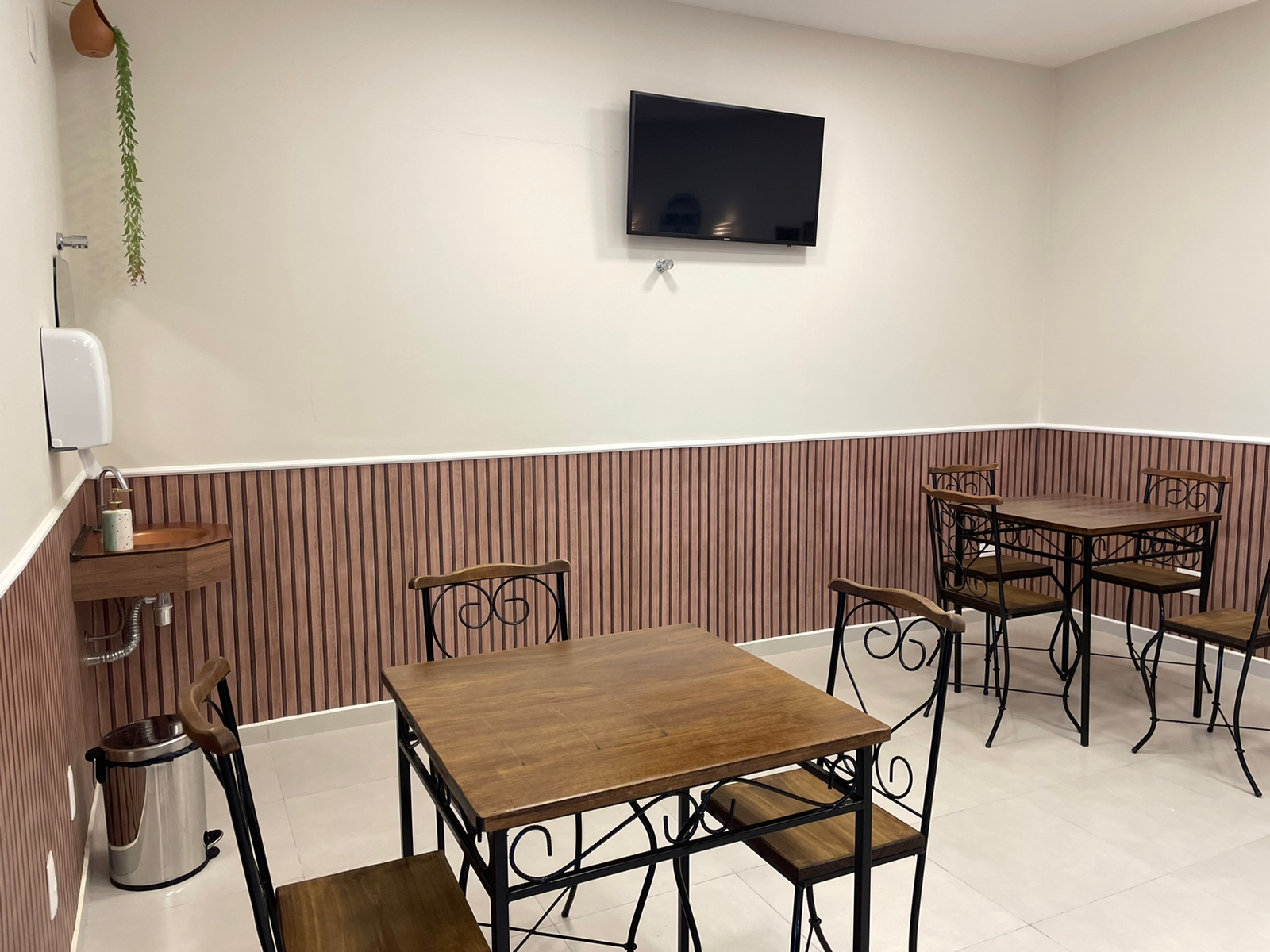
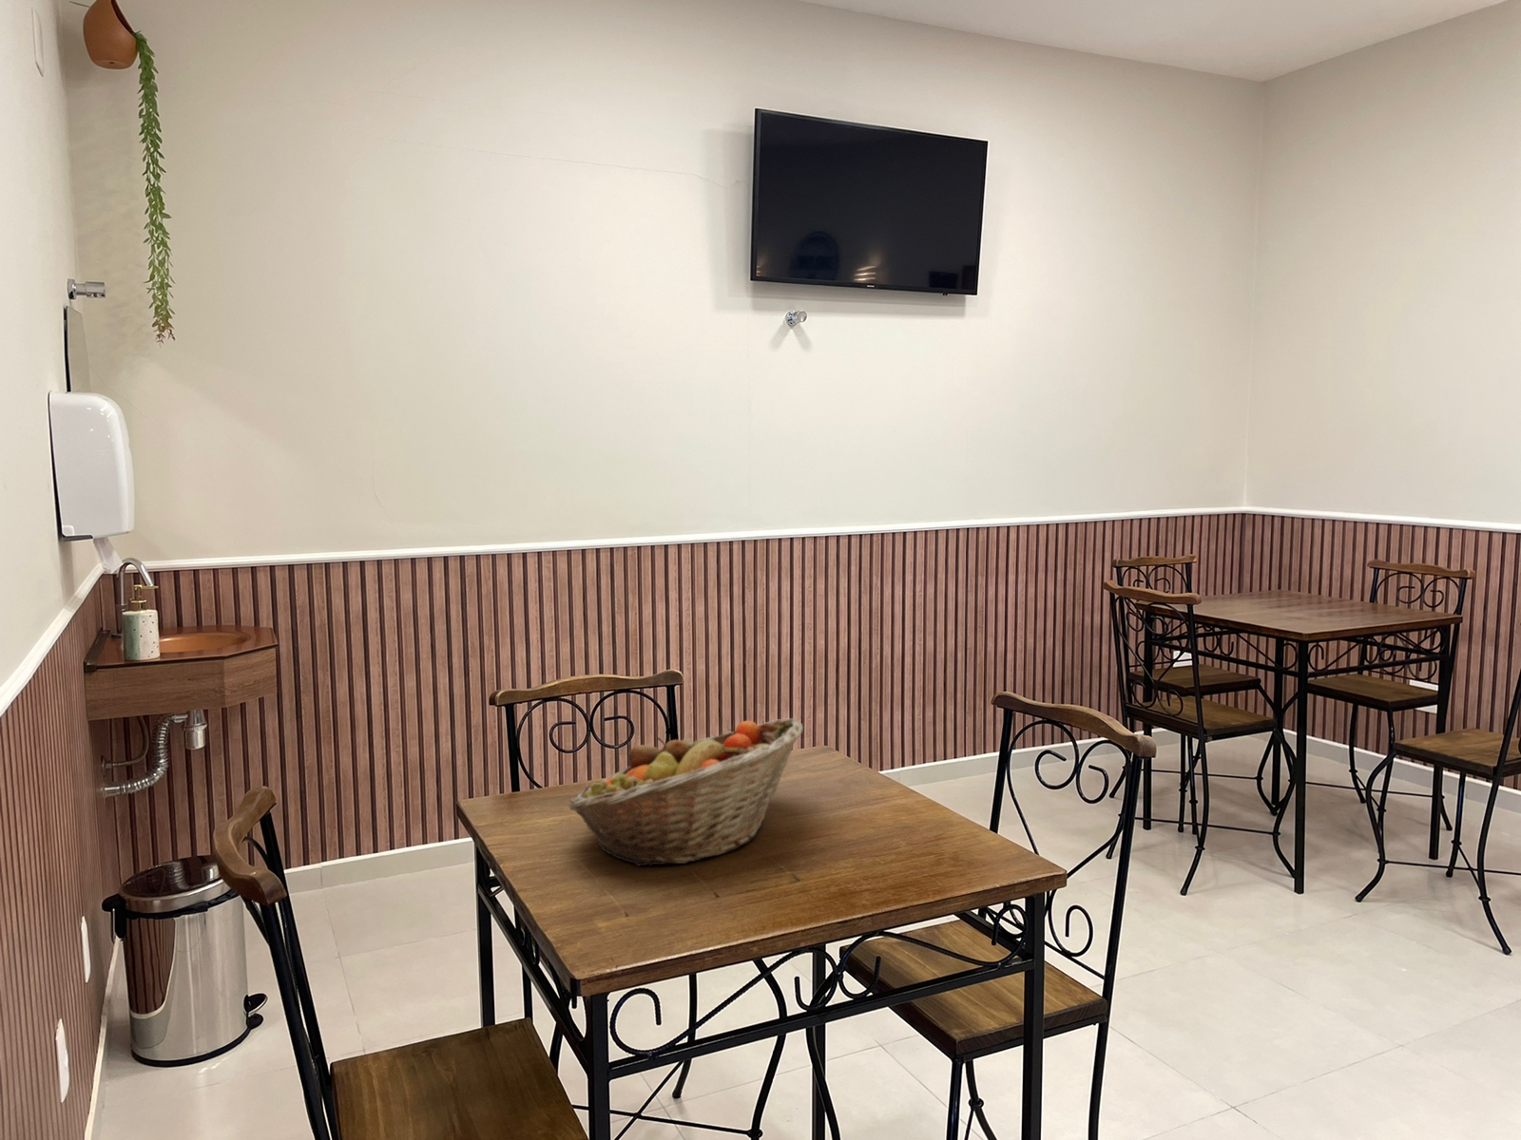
+ fruit basket [568,717,805,867]
